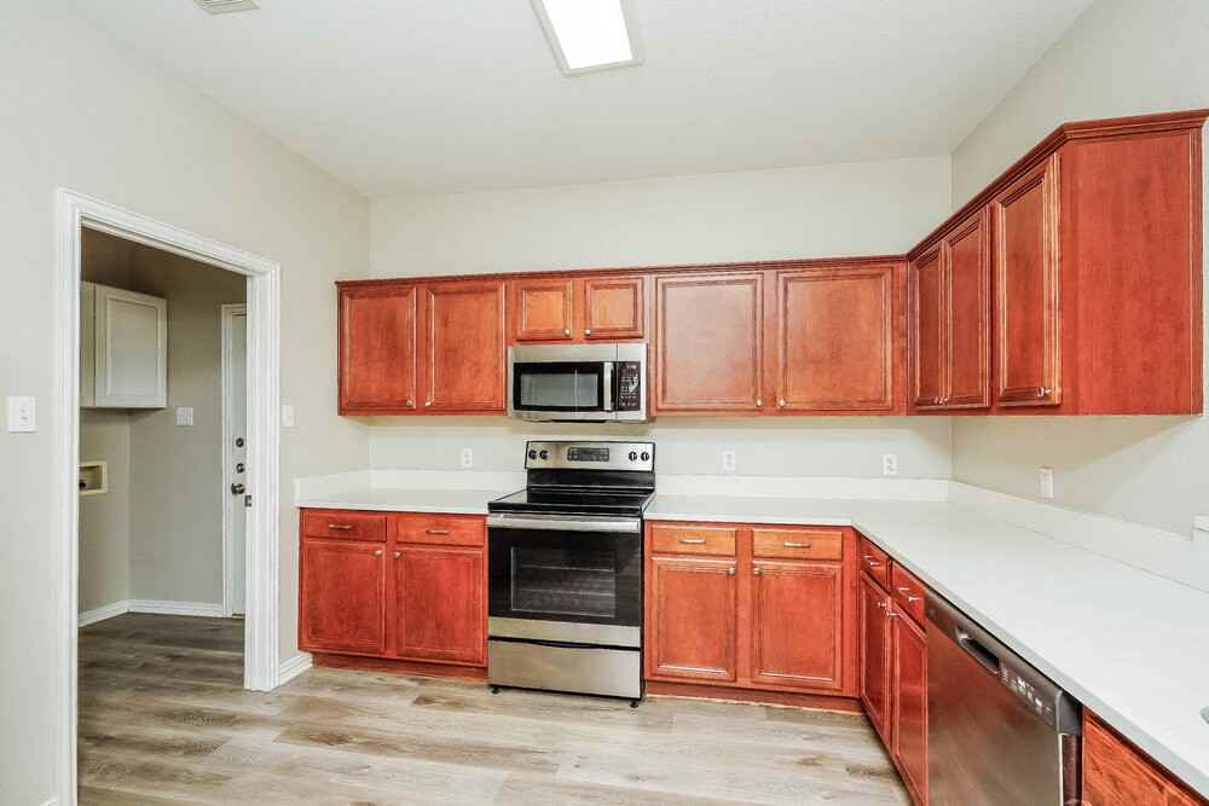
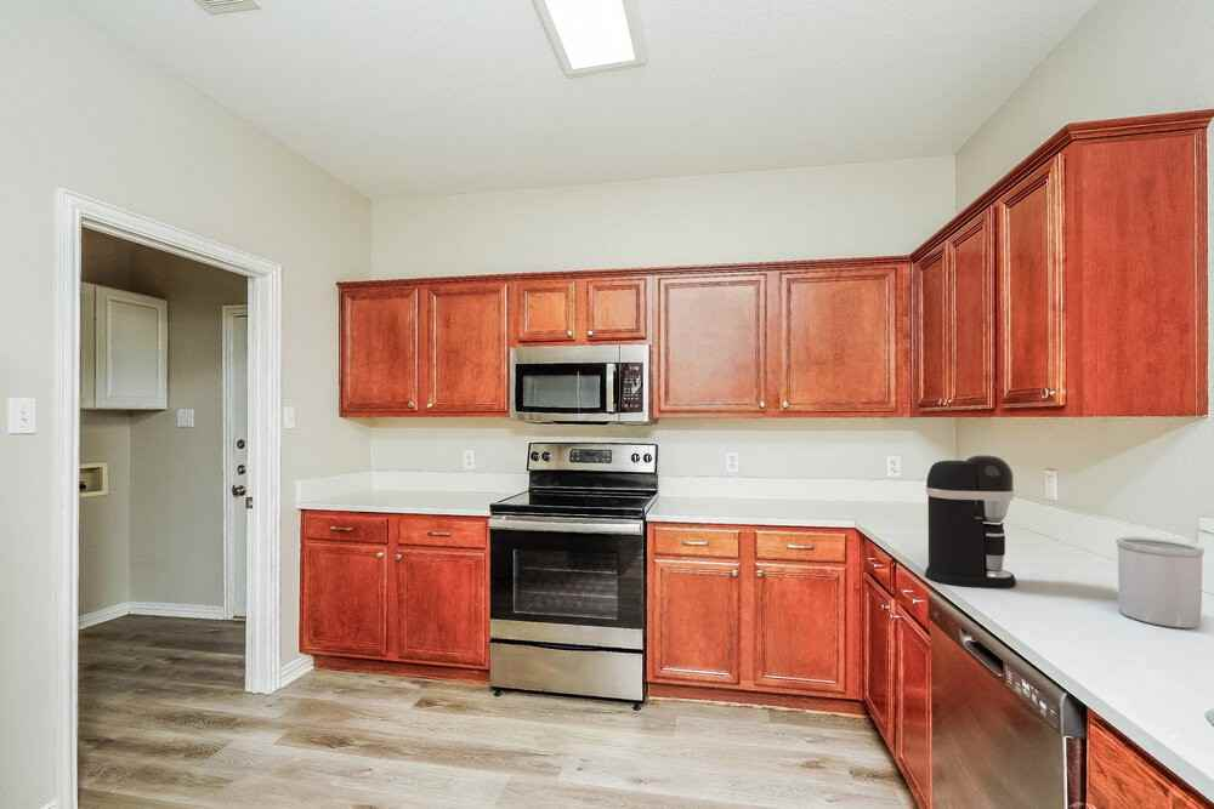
+ utensil holder [1114,535,1206,629]
+ coffee maker [924,454,1017,589]
